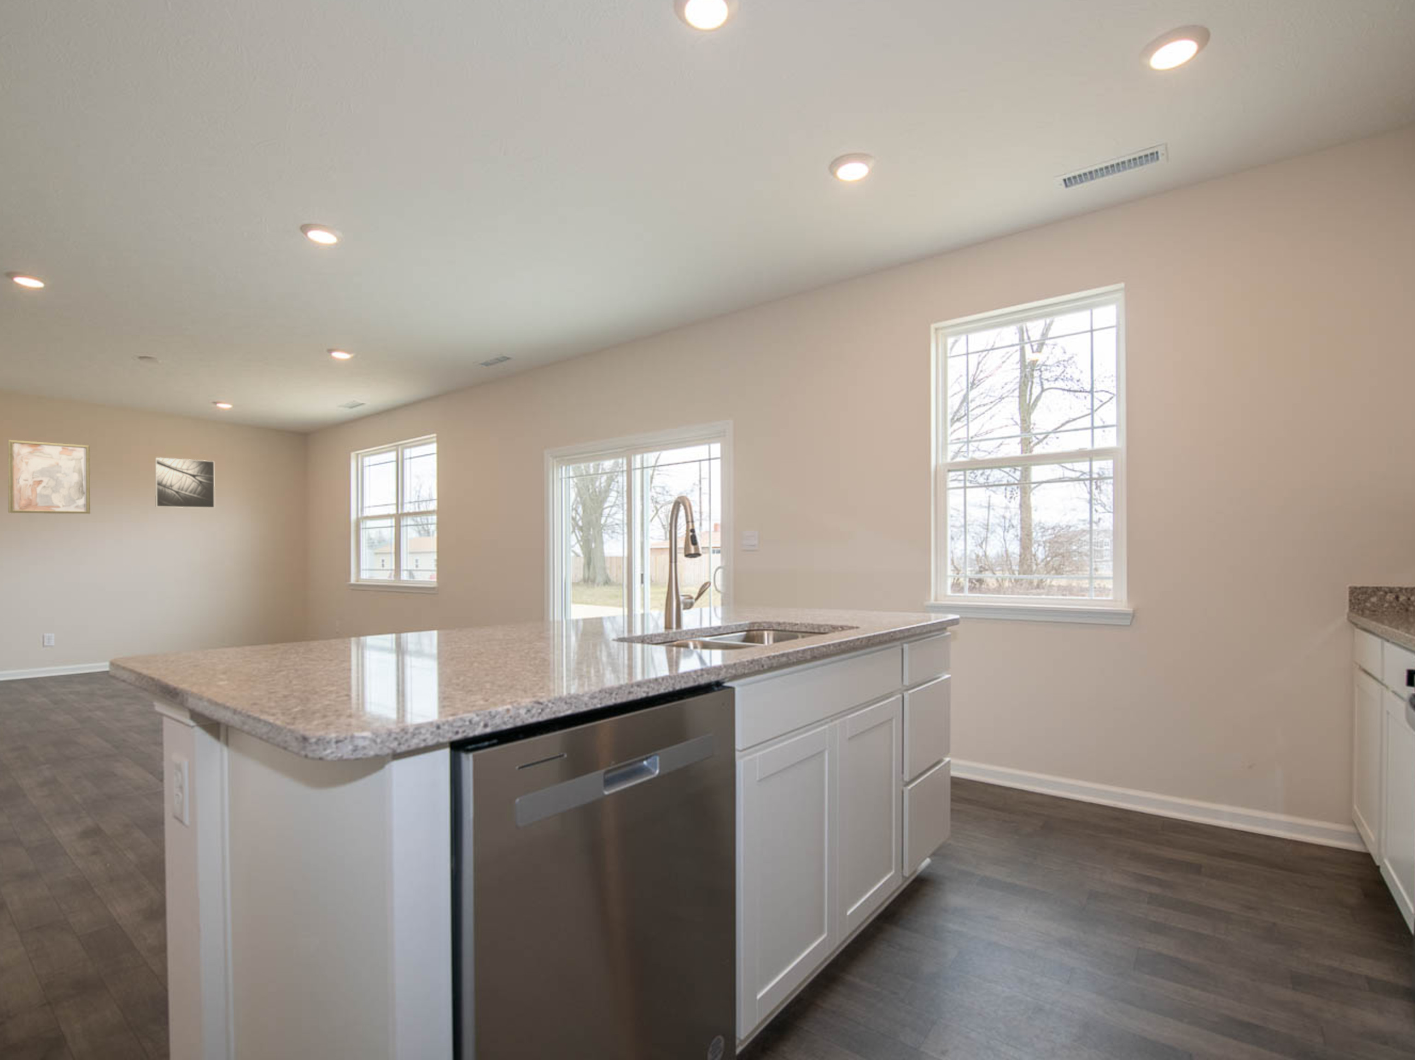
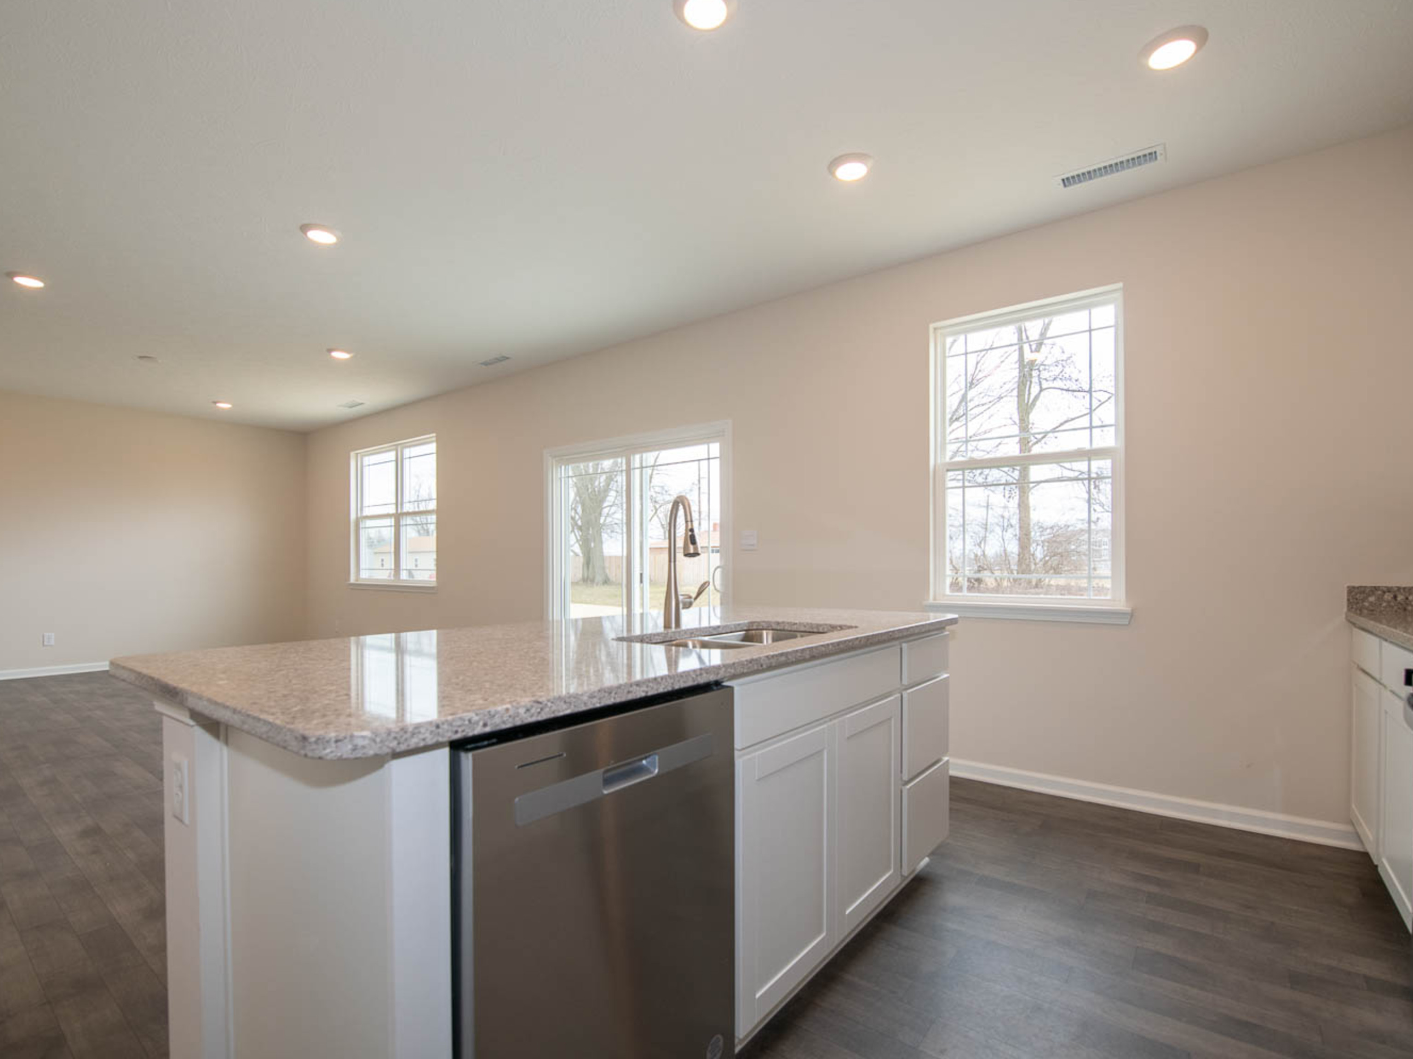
- wall art [8,439,90,514]
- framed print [155,457,215,509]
